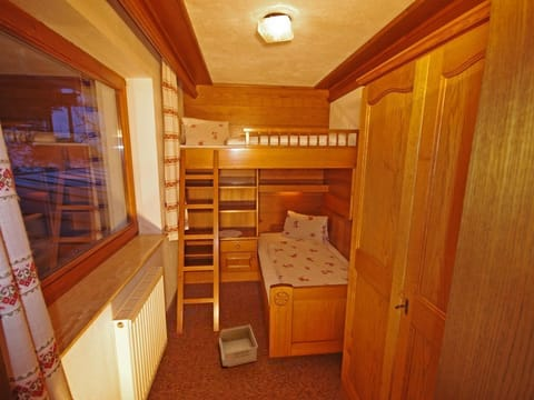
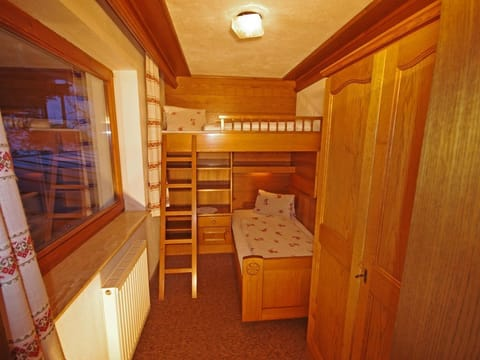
- storage bin [218,323,259,368]
